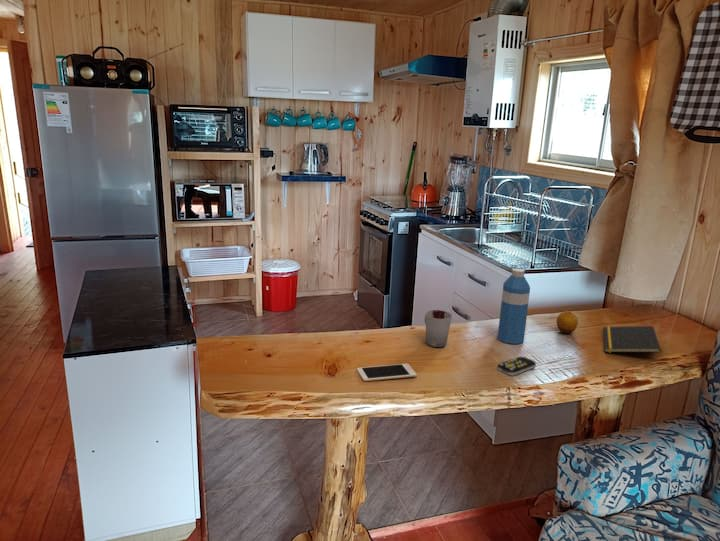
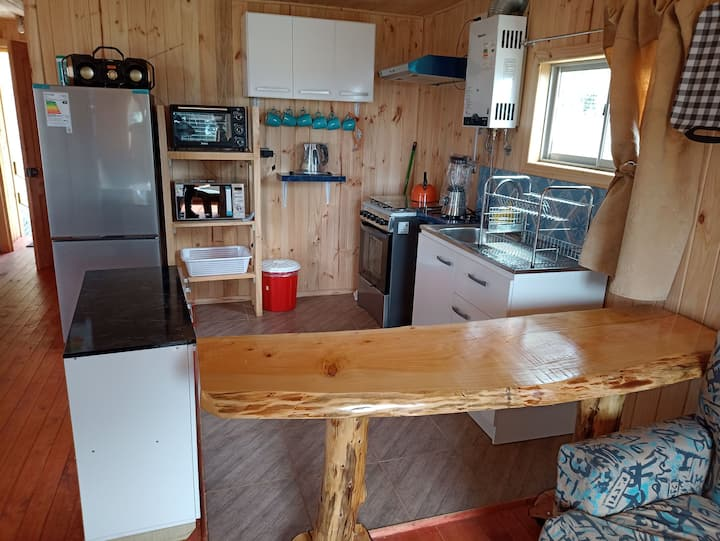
- cup [424,309,453,348]
- fruit [556,310,579,335]
- remote control [497,356,537,377]
- water bottle [497,268,531,345]
- cell phone [356,363,418,382]
- notepad [602,325,662,353]
